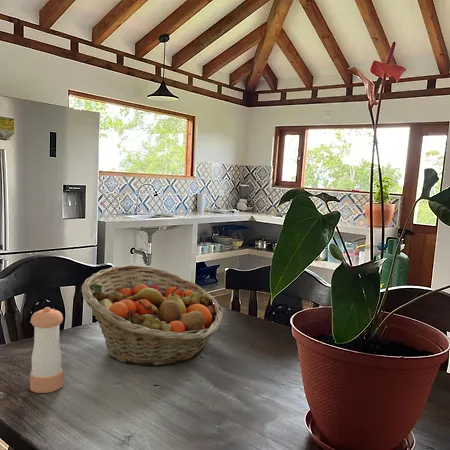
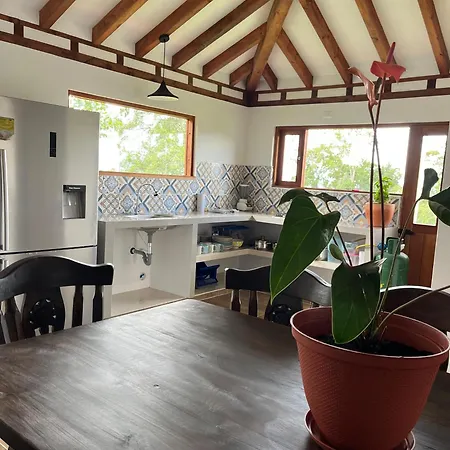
- fruit basket [81,264,224,367]
- pepper shaker [29,306,64,394]
